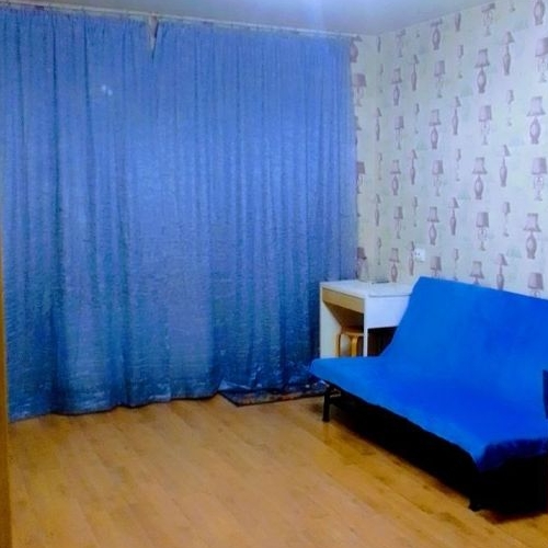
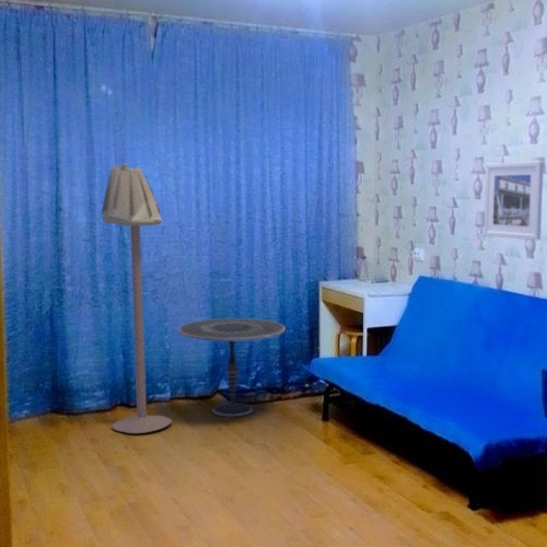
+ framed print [482,160,545,241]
+ side table [177,317,287,417]
+ floor lamp [101,162,173,434]
